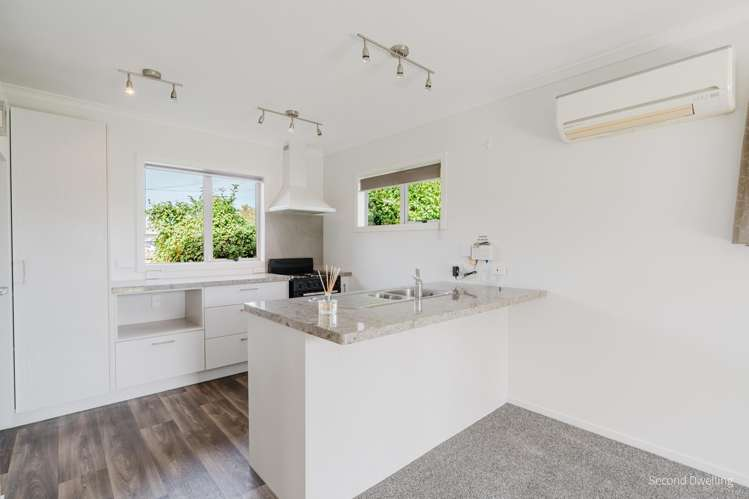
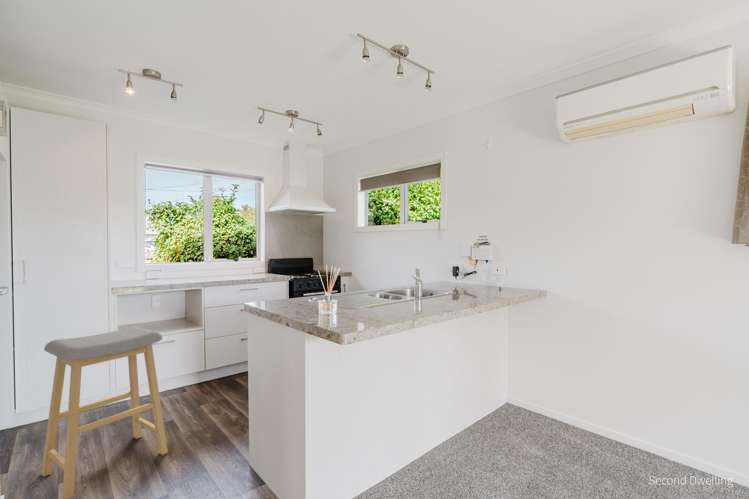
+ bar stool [40,325,169,499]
